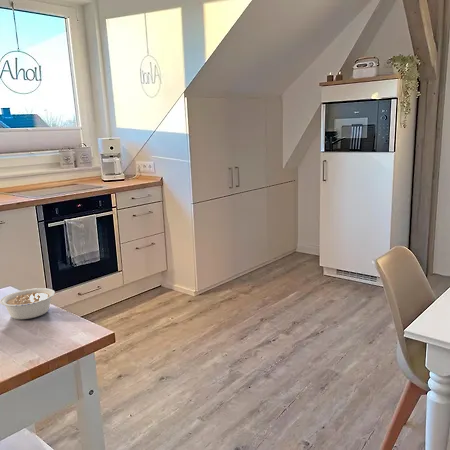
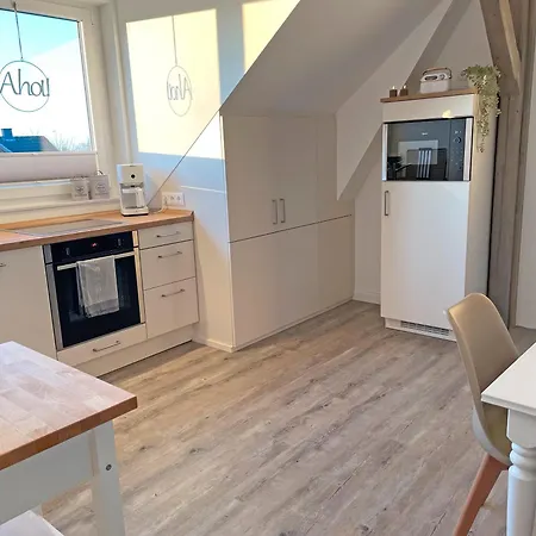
- legume [0,287,61,320]
